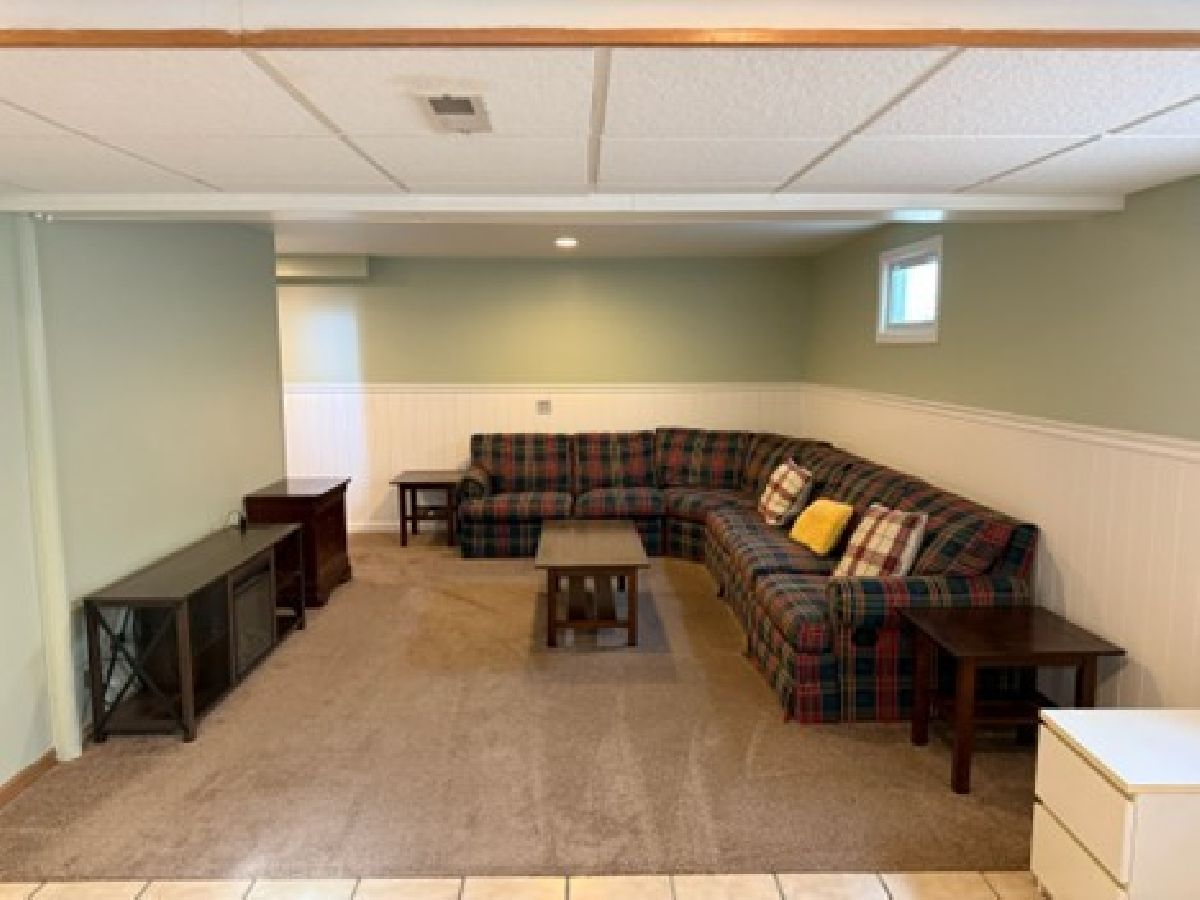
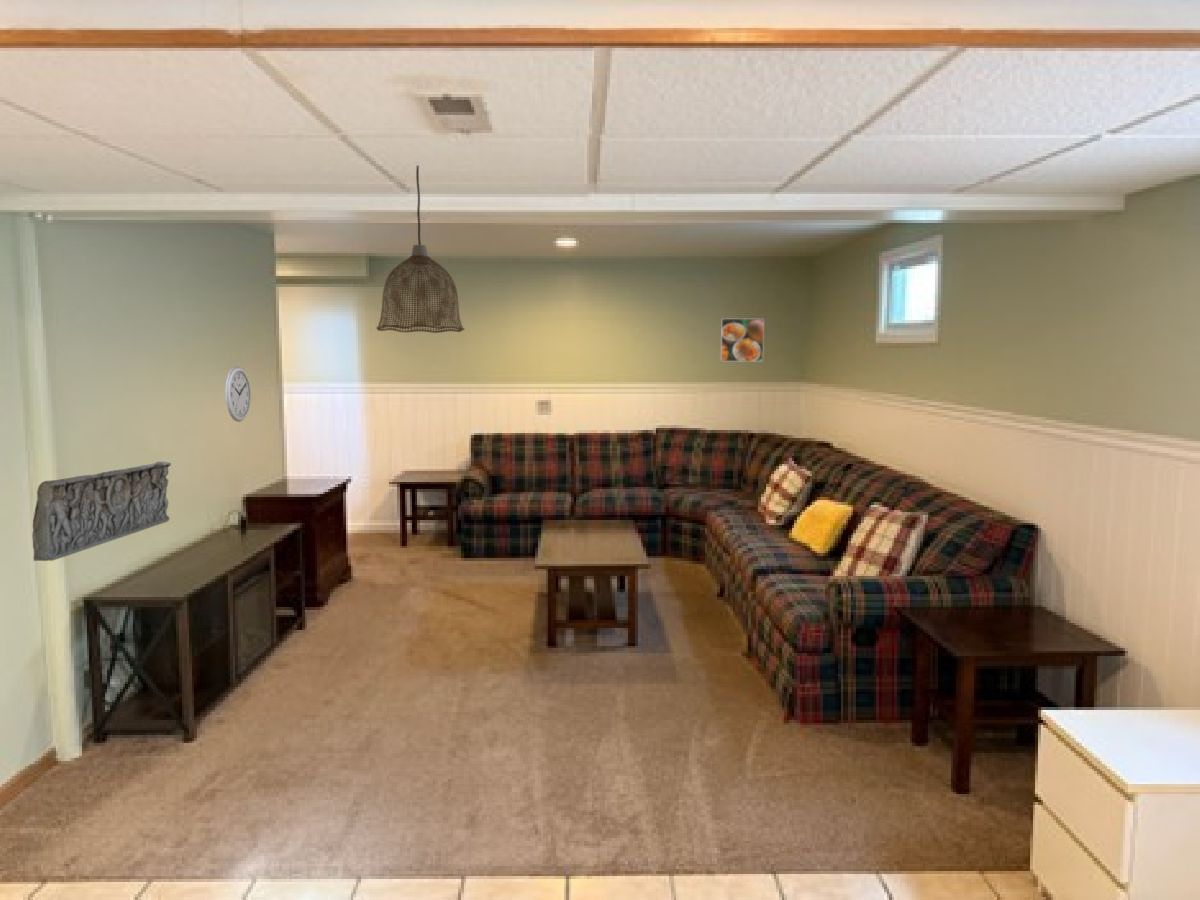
+ pendant lamp [376,164,465,334]
+ wall relief [31,461,172,562]
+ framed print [719,317,765,363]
+ wall clock [224,365,252,423]
